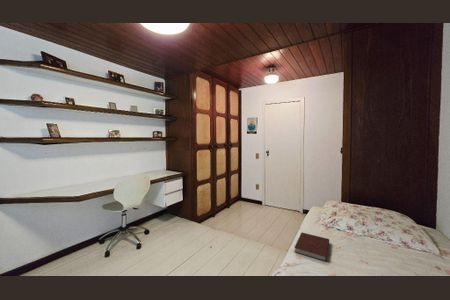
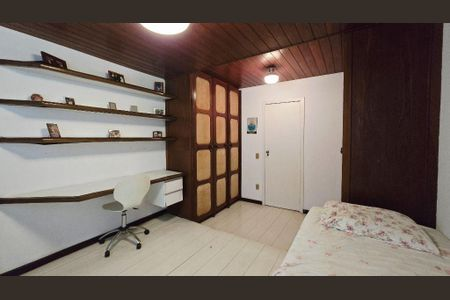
- notebook [293,231,330,262]
